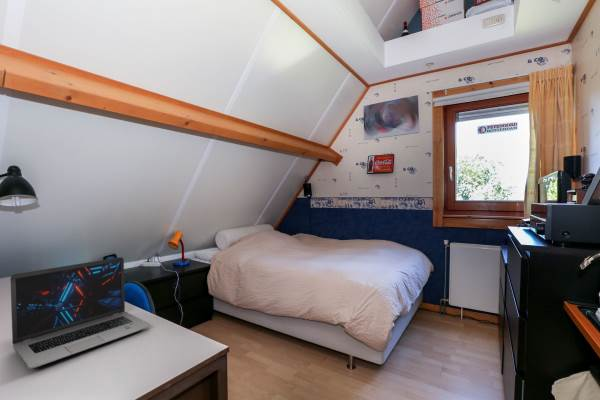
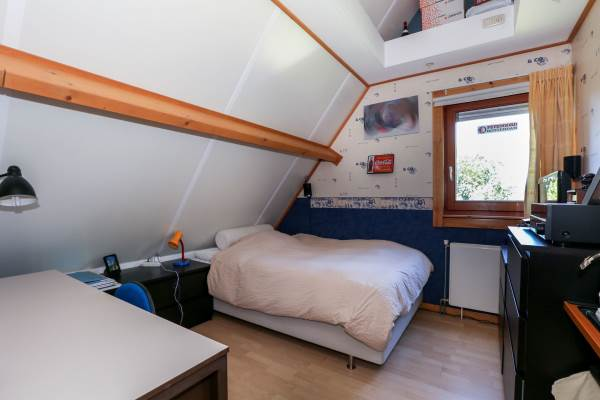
- laptop [9,256,152,370]
